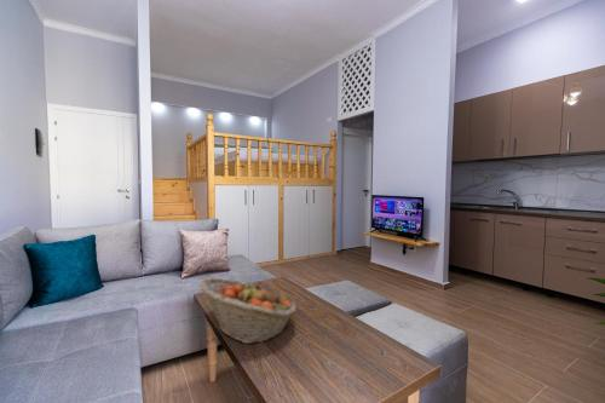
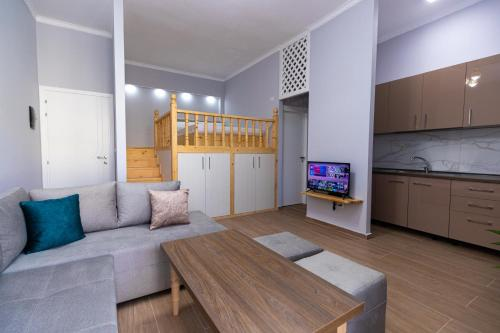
- fruit basket [198,277,298,345]
